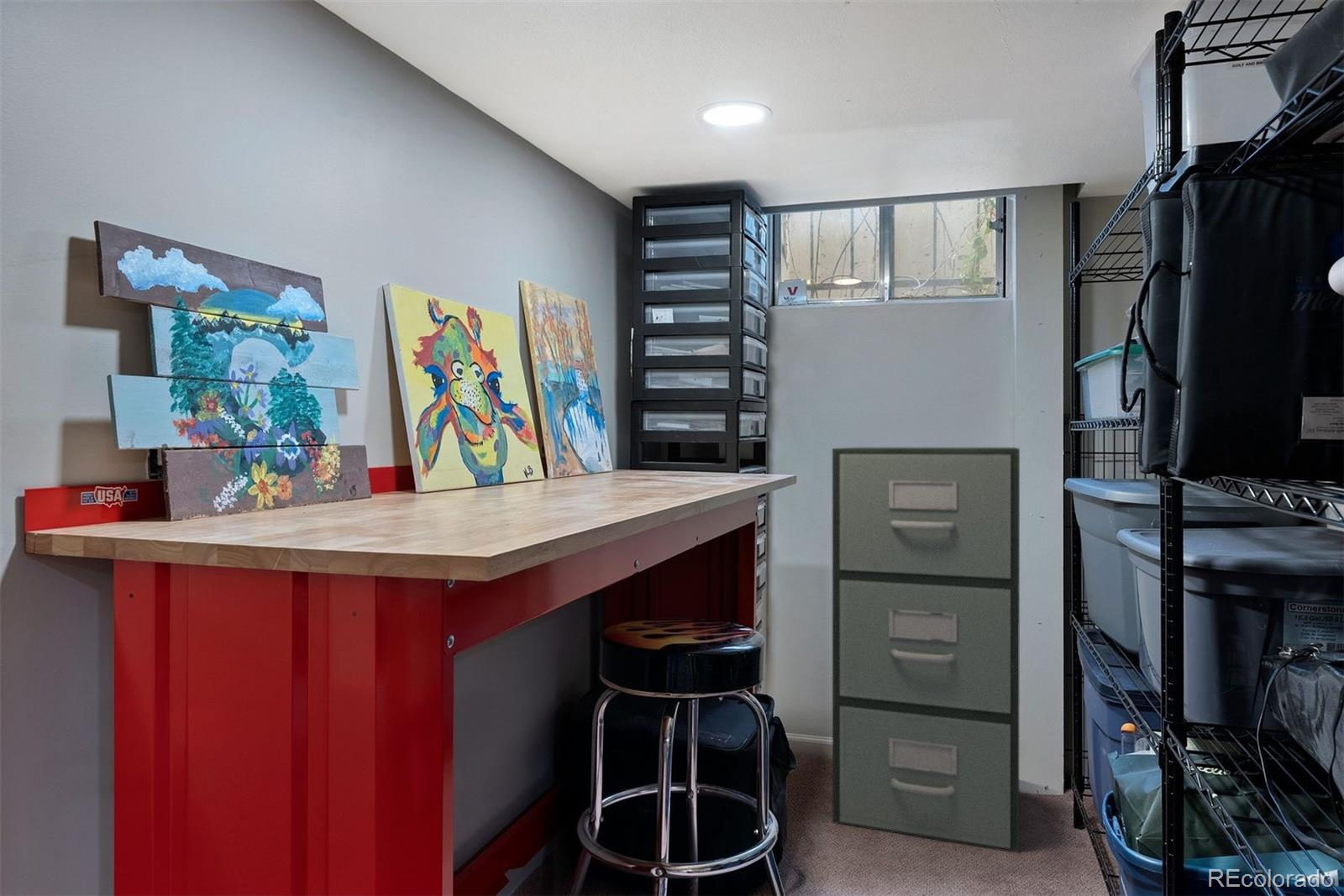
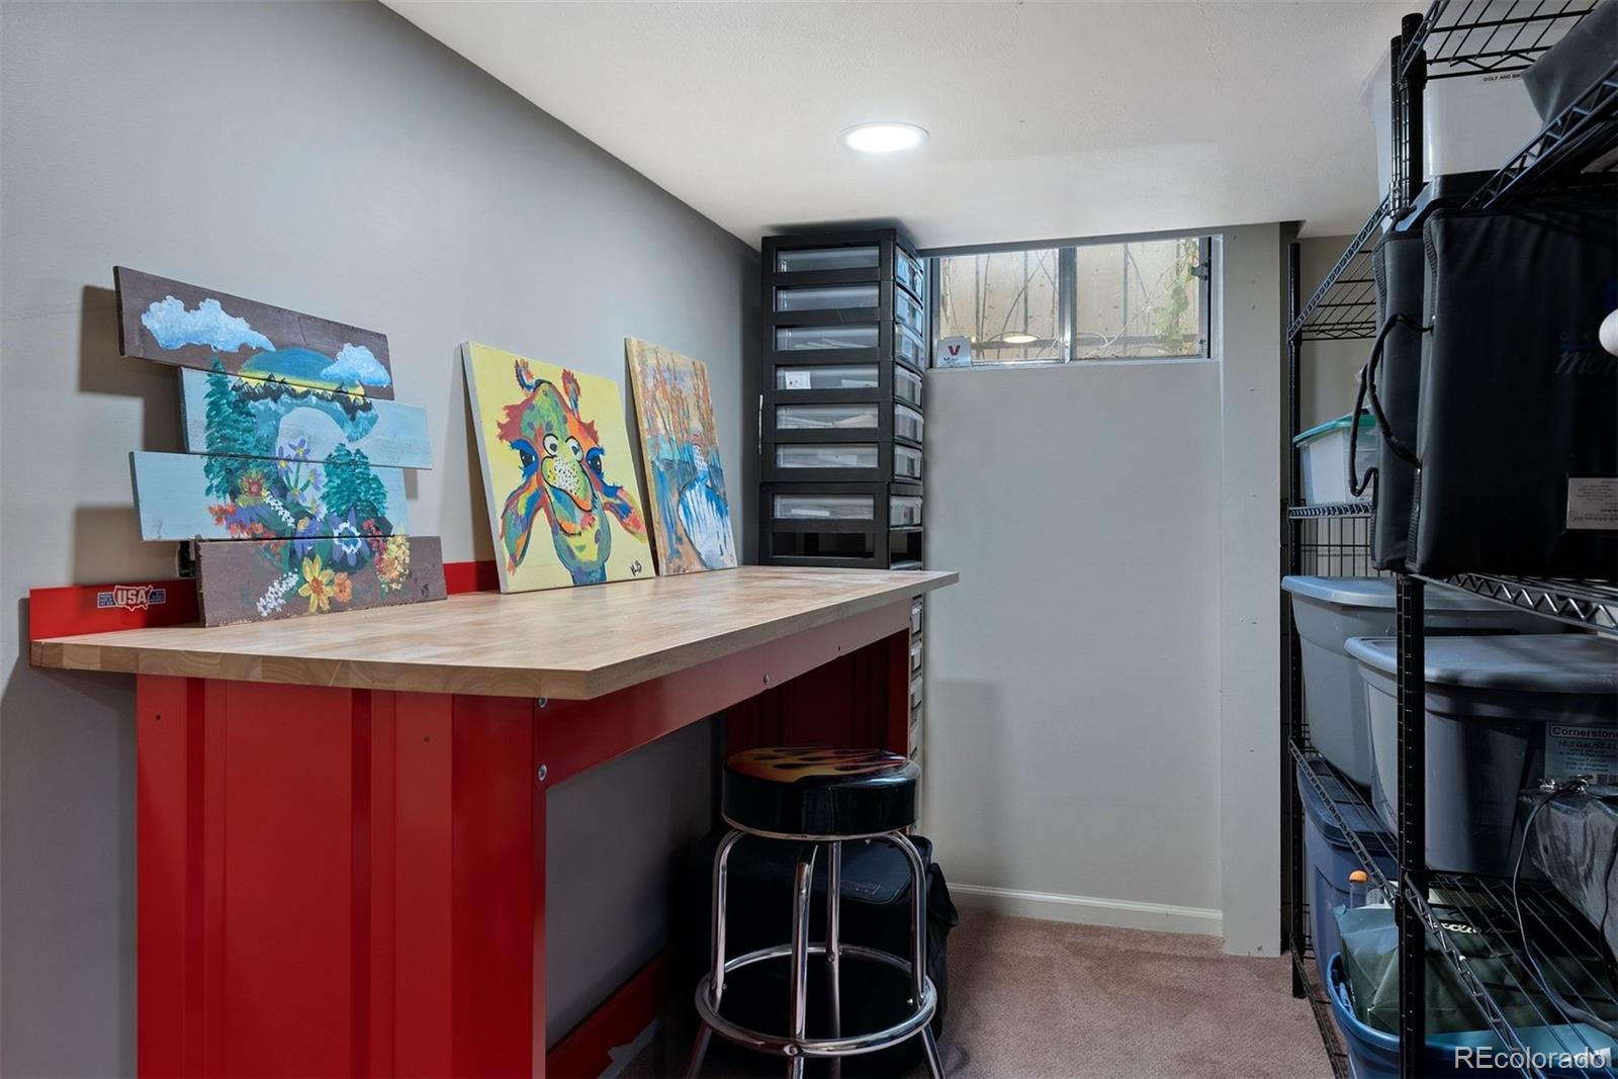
- filing cabinet [832,447,1021,854]
